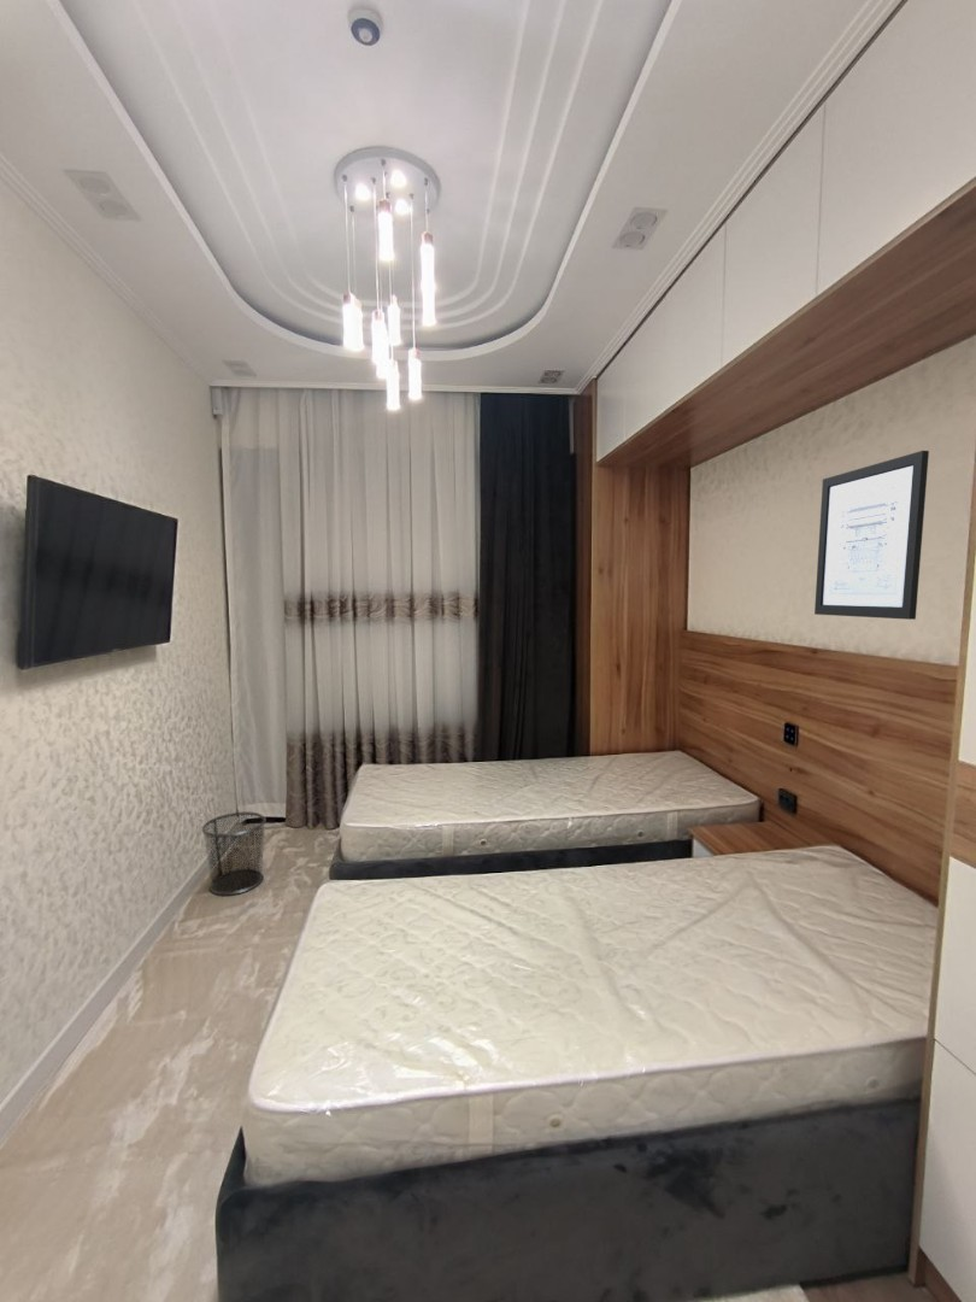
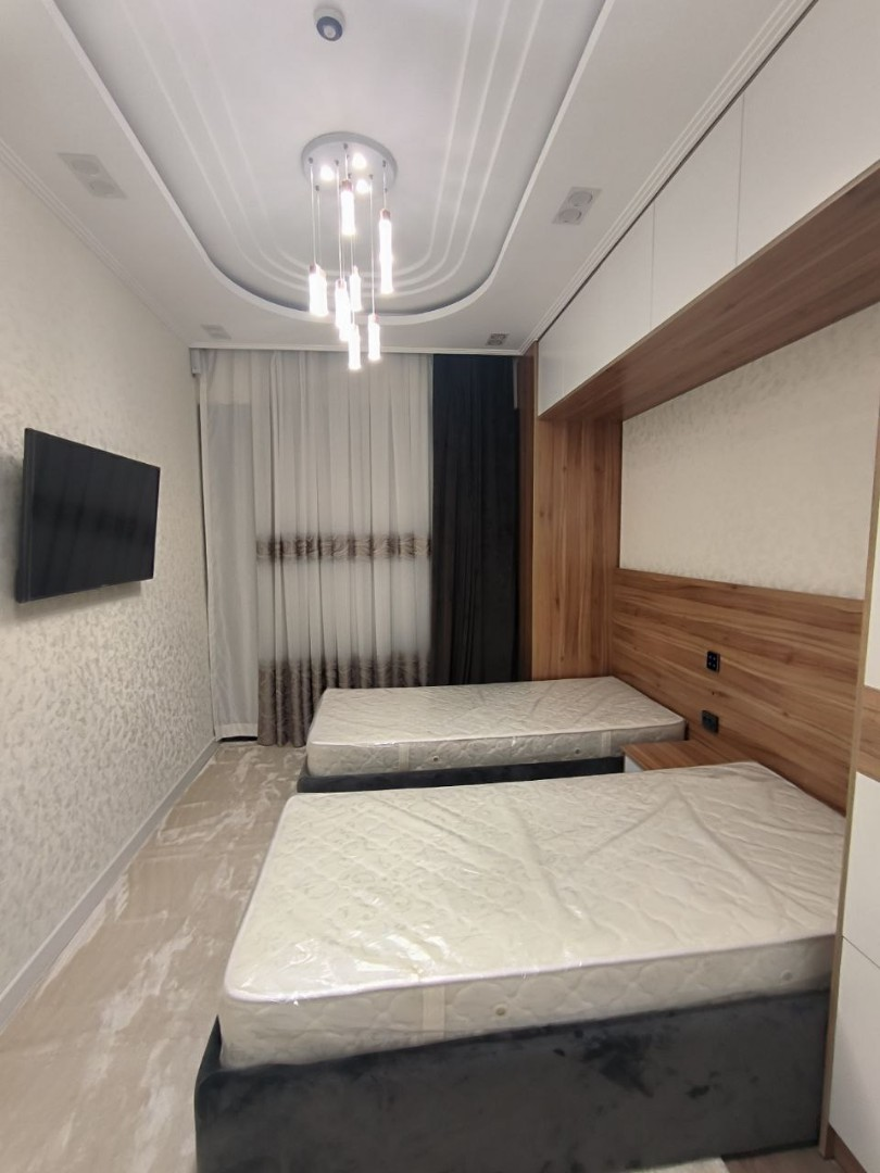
- waste bin [200,810,267,896]
- wall art [813,450,930,621]
